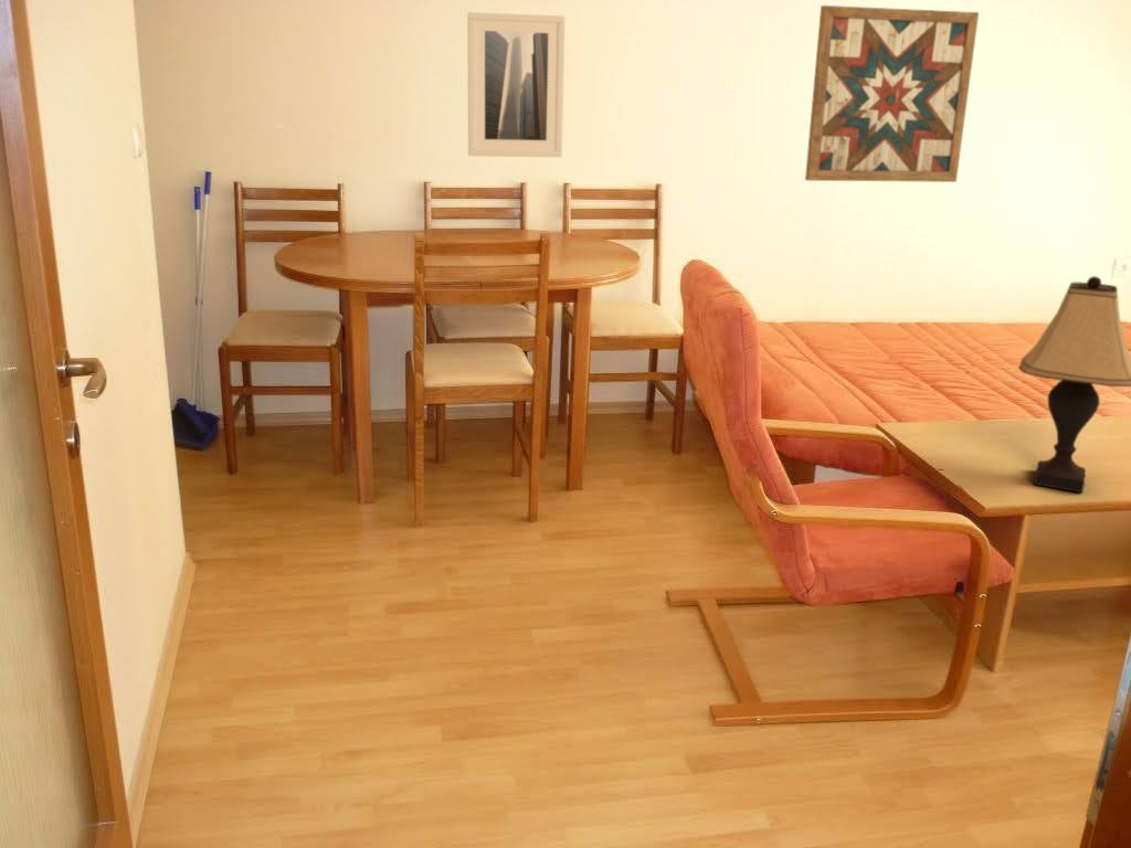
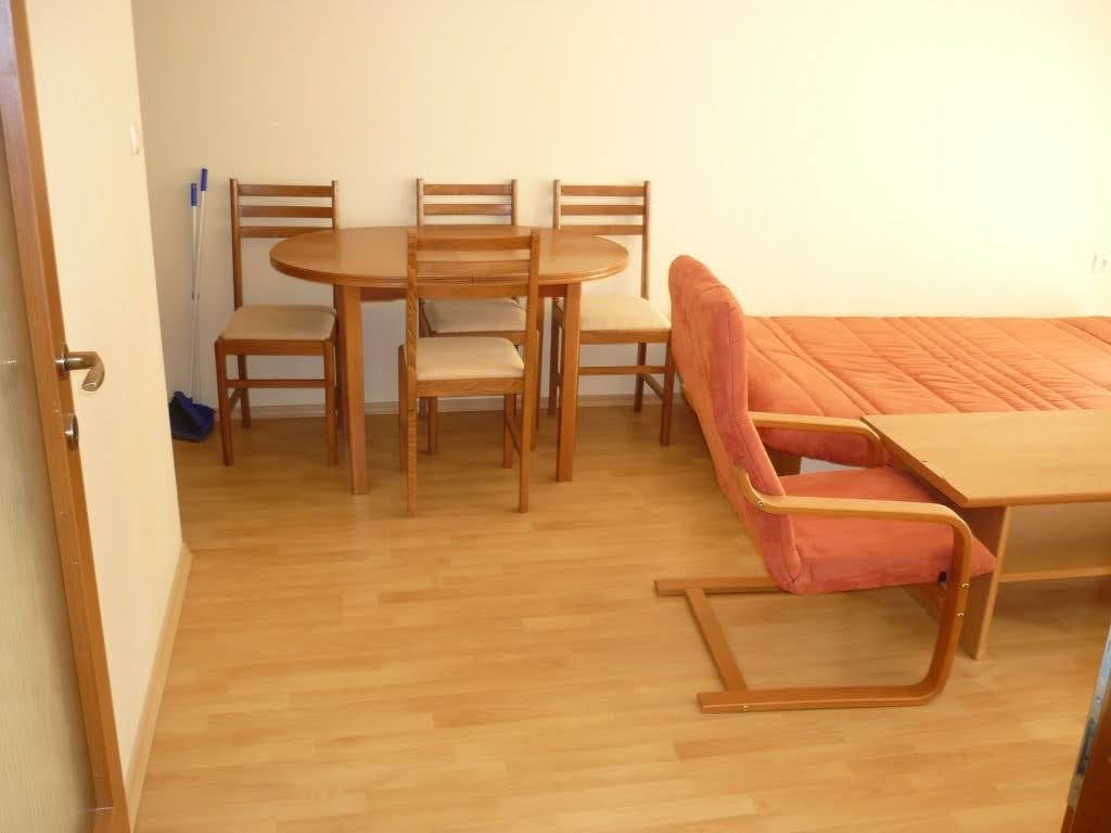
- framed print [467,11,566,158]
- wall art [804,4,980,183]
- lamp [1017,275,1131,494]
